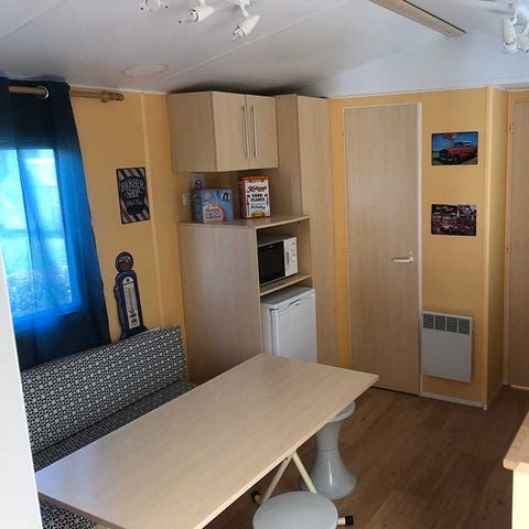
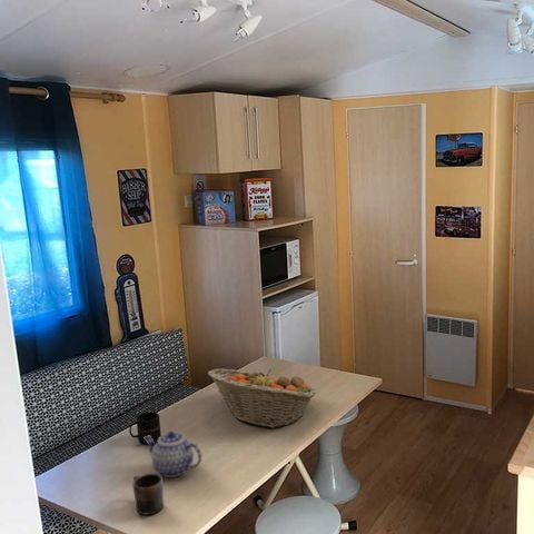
+ mug [128,411,162,445]
+ teapot [144,431,202,478]
+ fruit basket [207,368,317,428]
+ mug [131,473,165,515]
